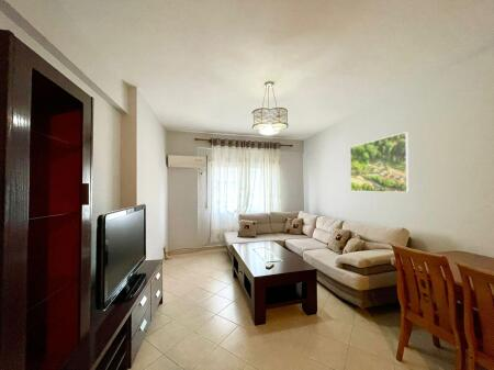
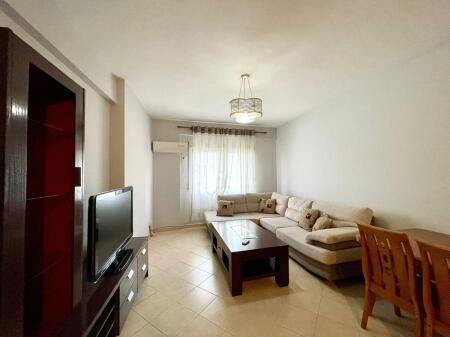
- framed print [349,131,409,193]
